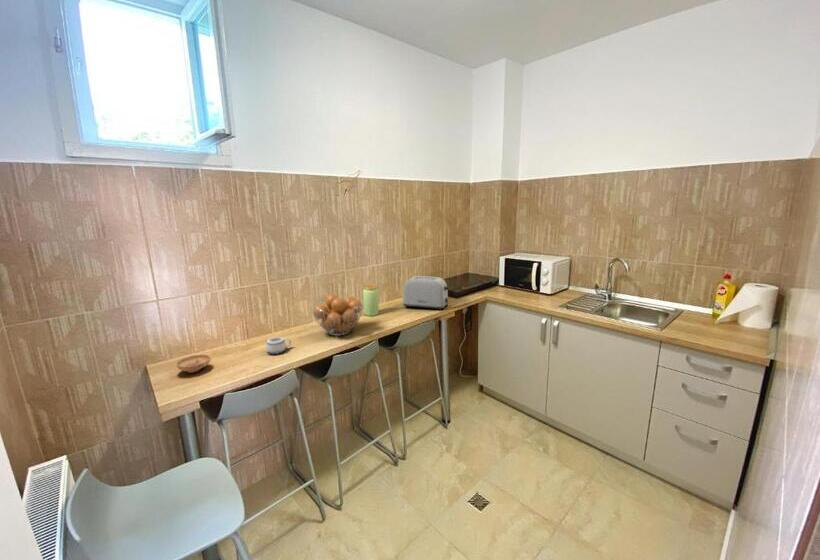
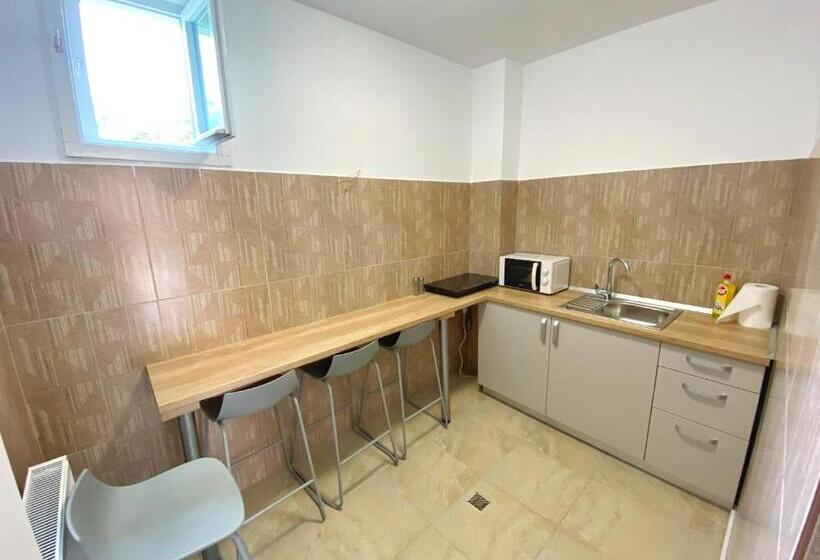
- fruit basket [311,293,364,337]
- jar [362,284,380,317]
- bowl [175,354,212,374]
- mug [265,336,292,355]
- toaster [402,275,449,311]
